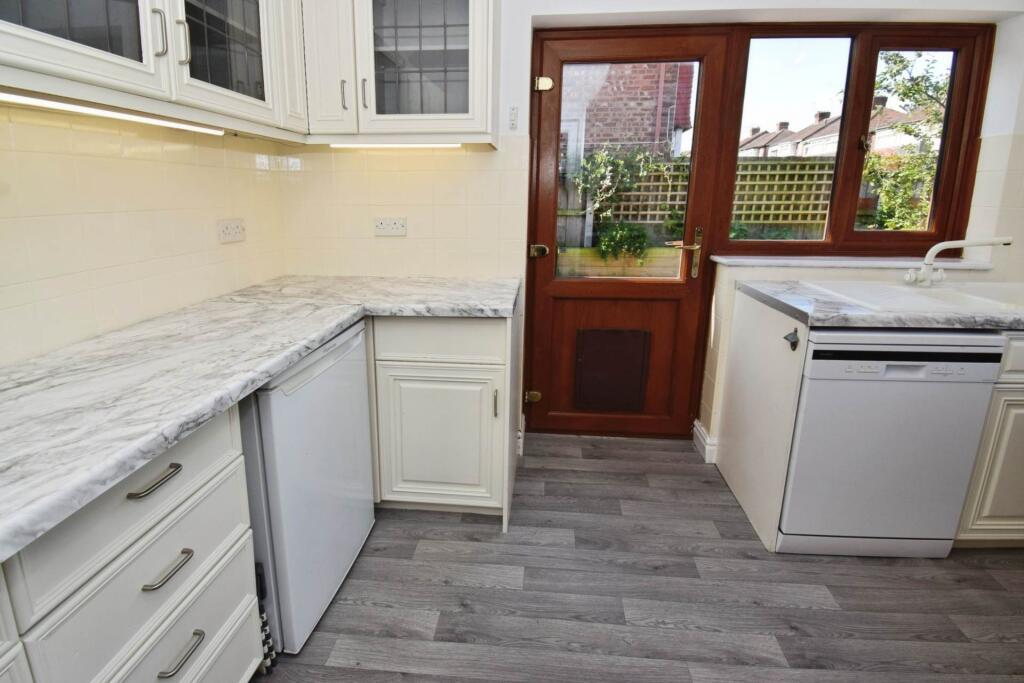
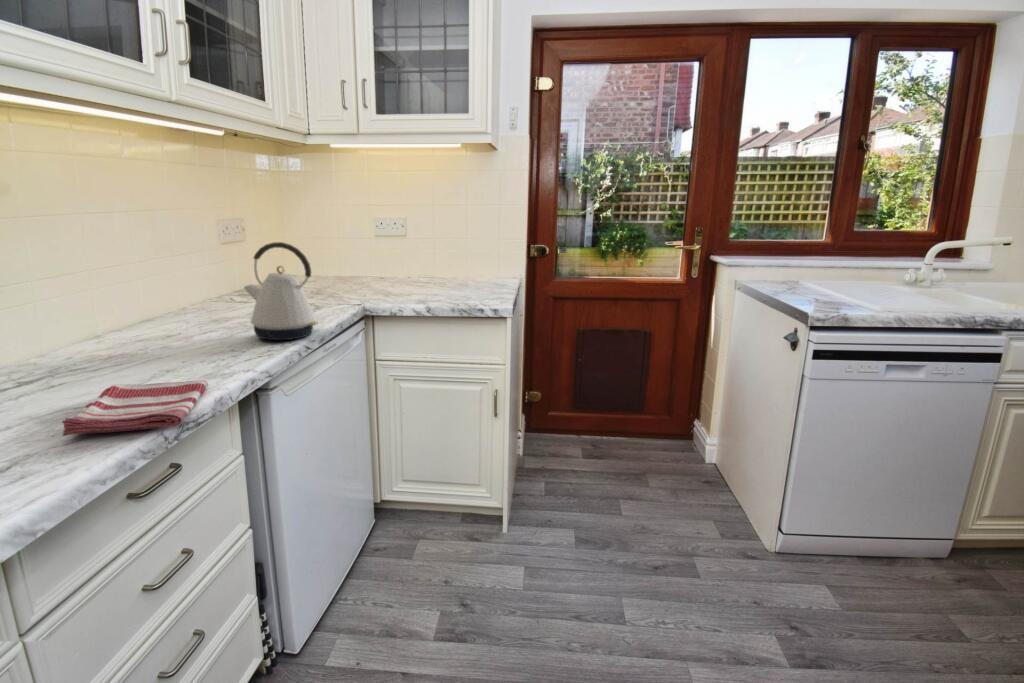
+ dish towel [61,380,209,437]
+ kettle [242,241,320,341]
